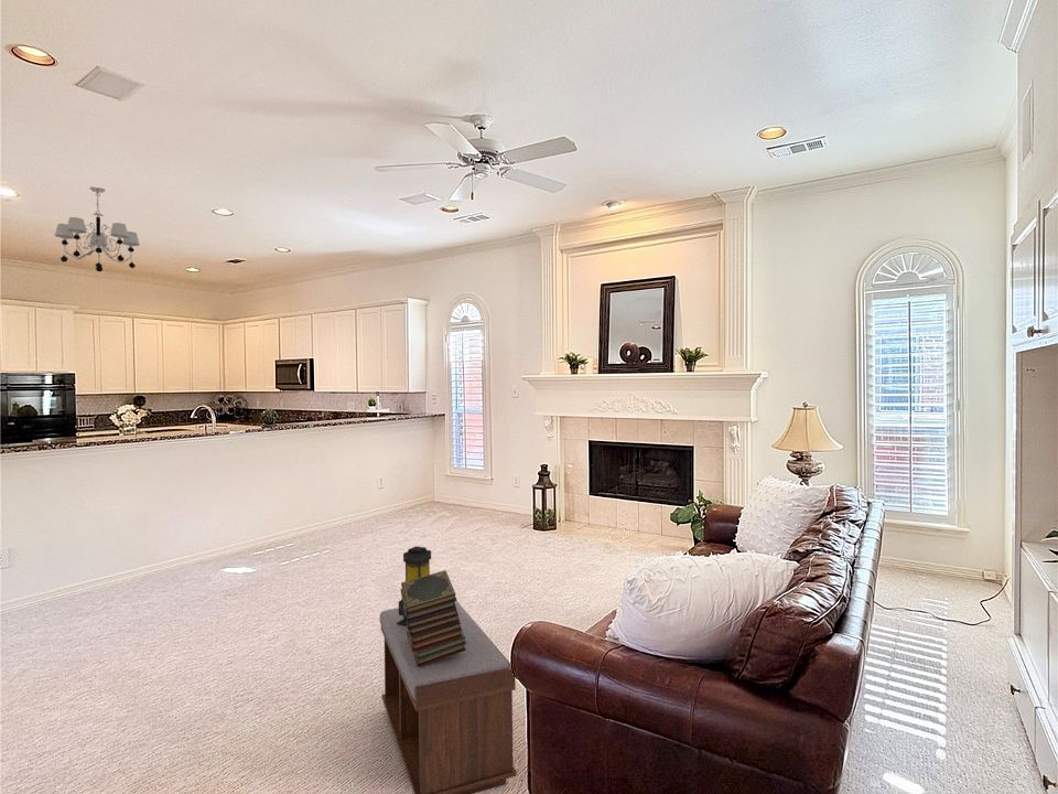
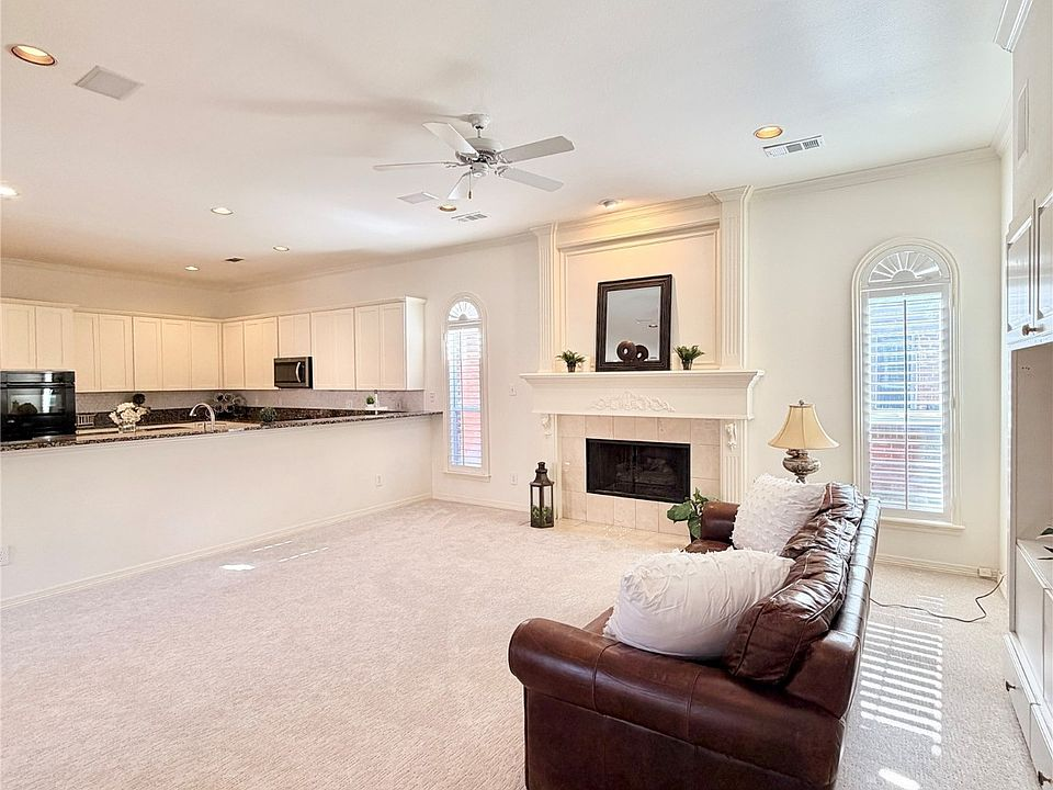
- lantern [397,545,432,625]
- chandelier [54,185,141,272]
- bench [379,600,517,794]
- book stack [399,569,466,667]
